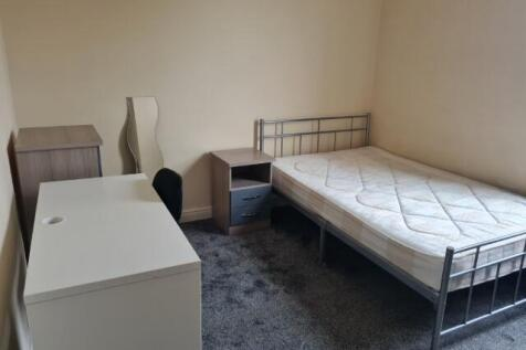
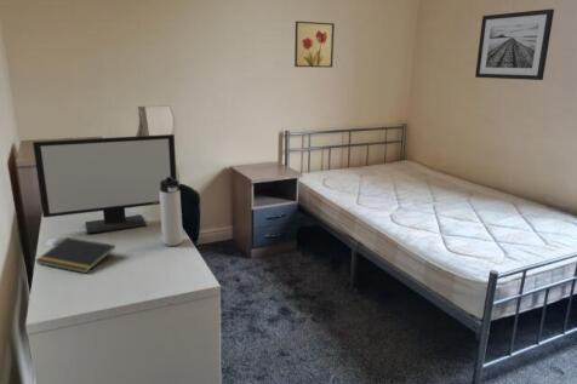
+ notepad [34,236,116,274]
+ computer monitor [32,133,178,235]
+ thermos bottle [159,177,184,247]
+ wall art [474,7,555,81]
+ wall art [293,19,336,69]
